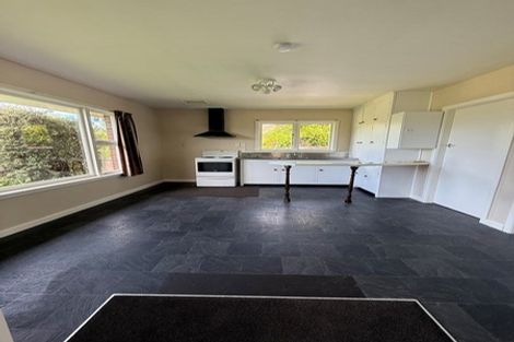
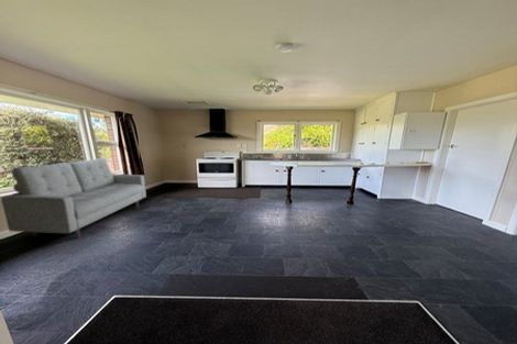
+ sofa [0,157,147,240]
